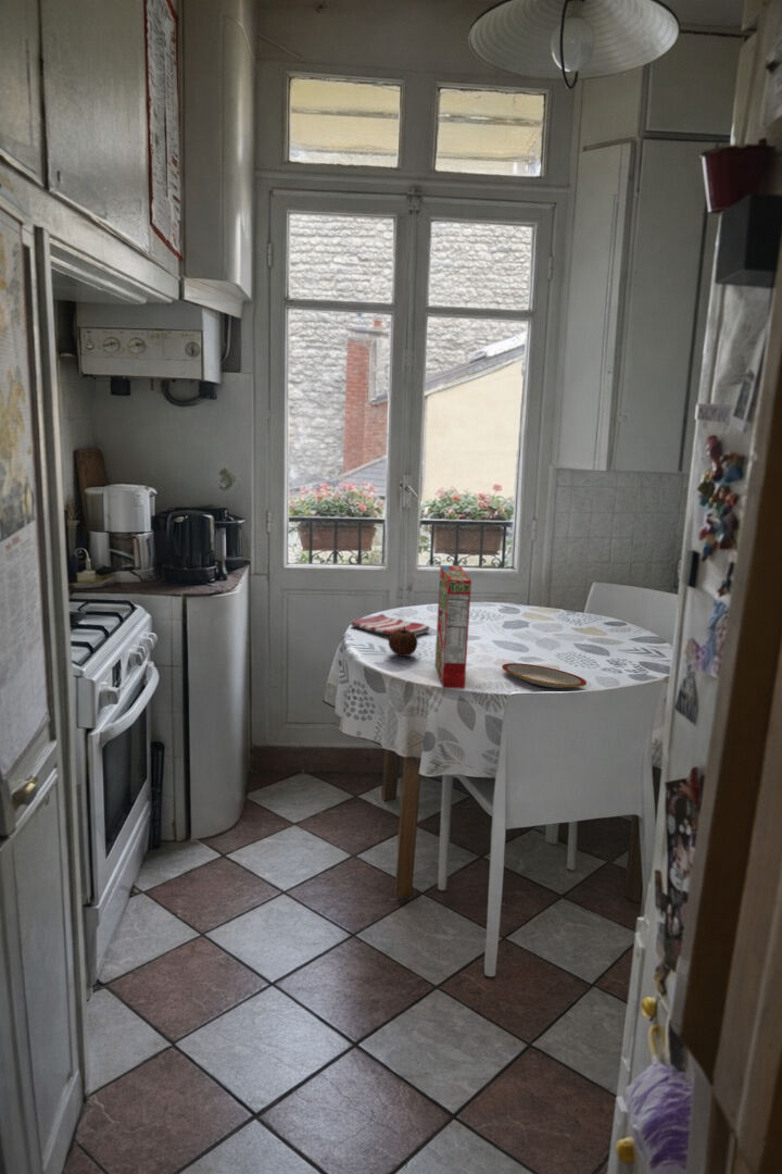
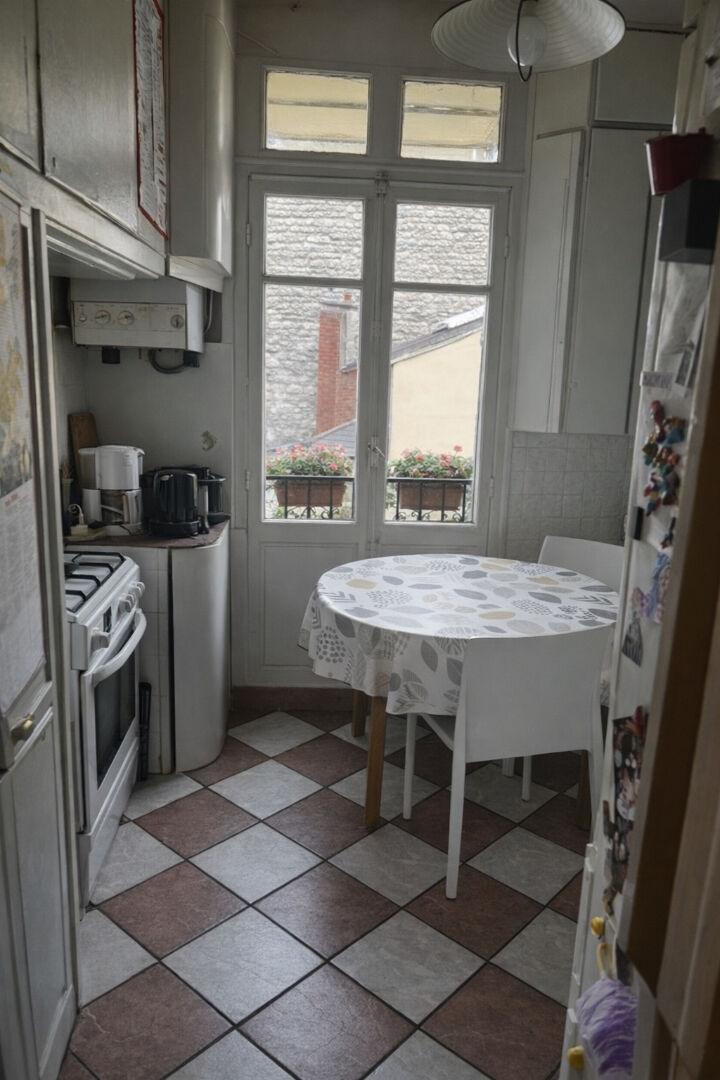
- plate [501,662,588,689]
- cereal box [434,564,472,690]
- dish towel [350,613,431,636]
- fruit [388,626,419,658]
